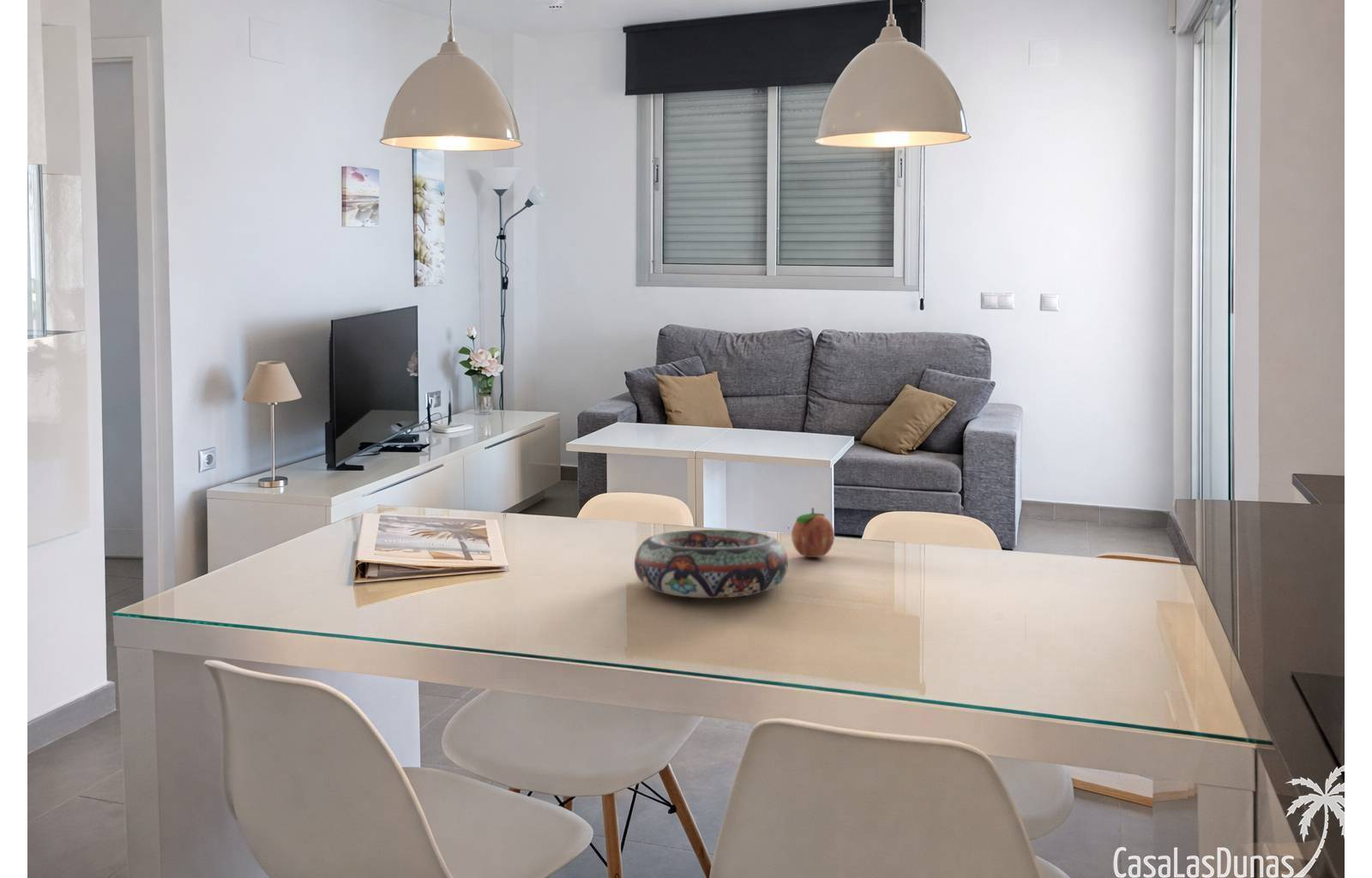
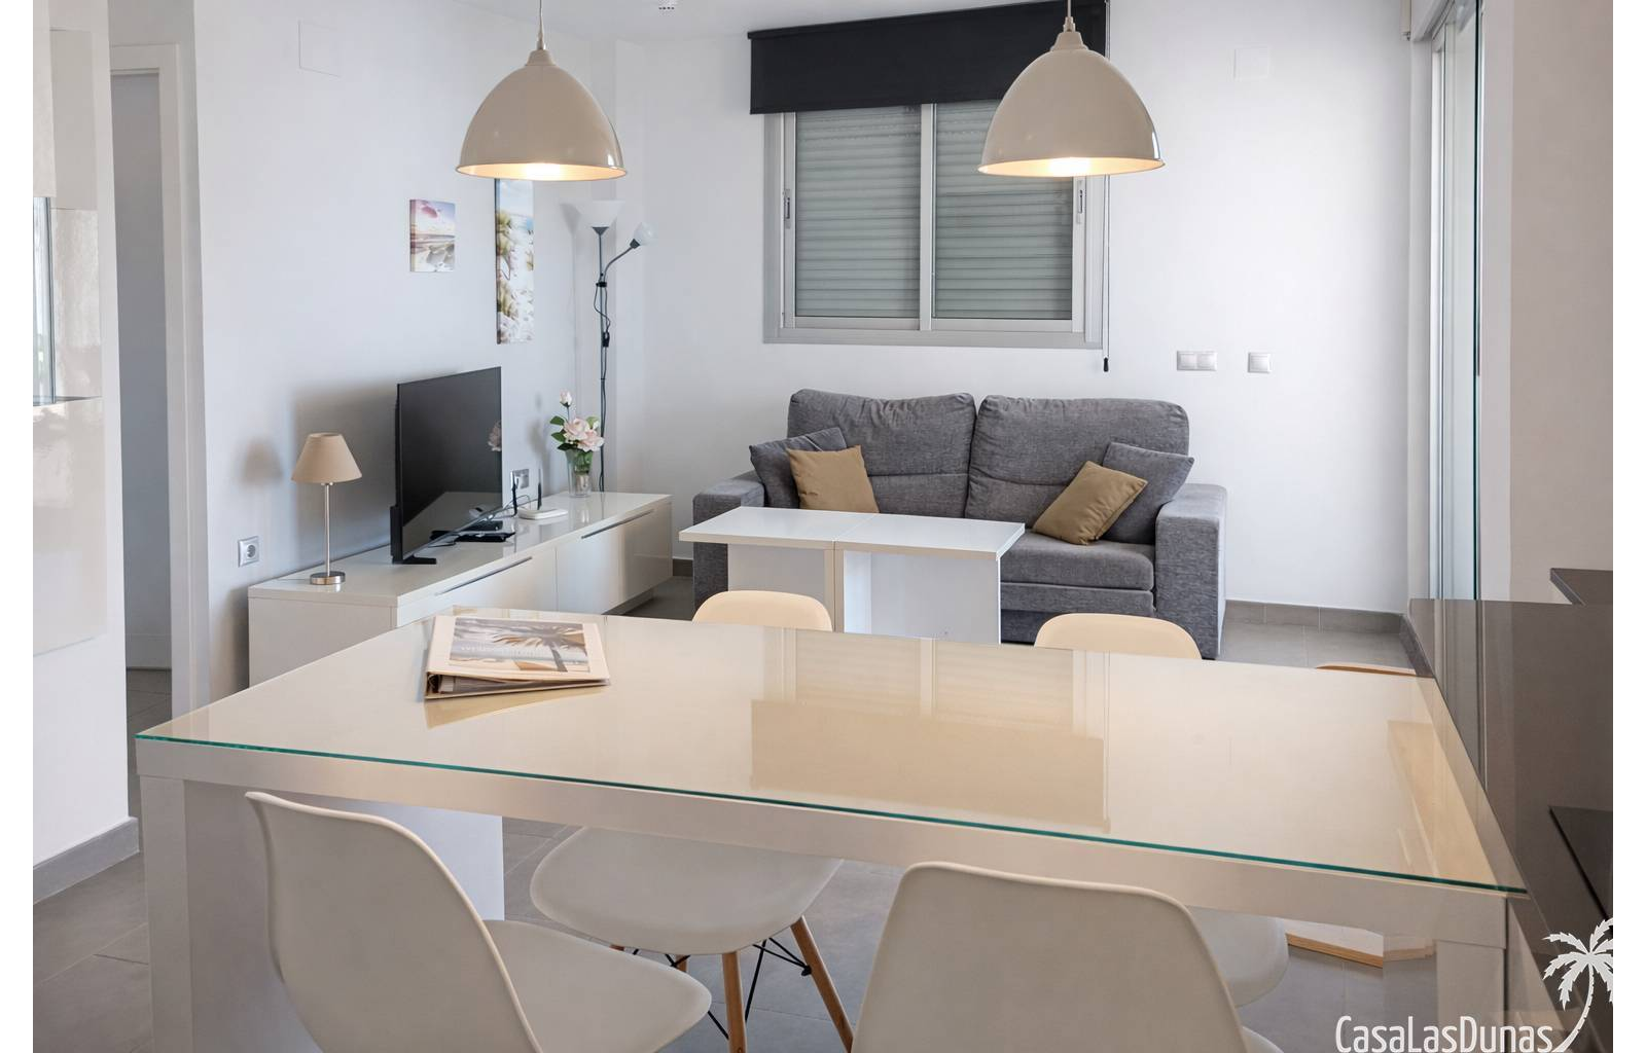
- fruit [791,507,835,558]
- decorative bowl [634,529,789,598]
